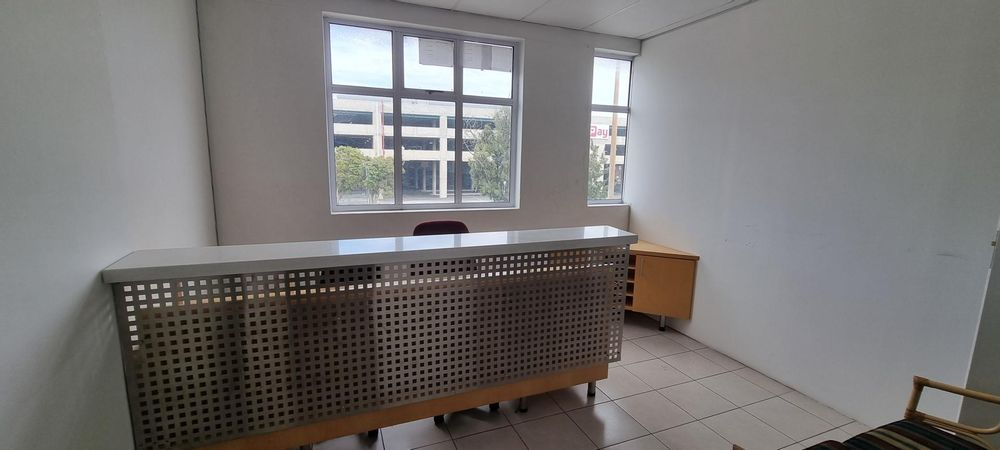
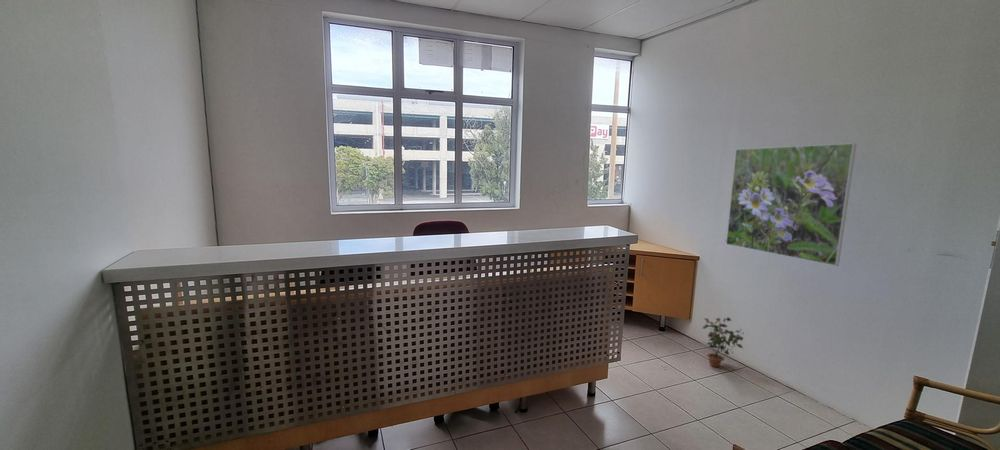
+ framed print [725,142,857,267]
+ potted plant [701,316,745,368]
